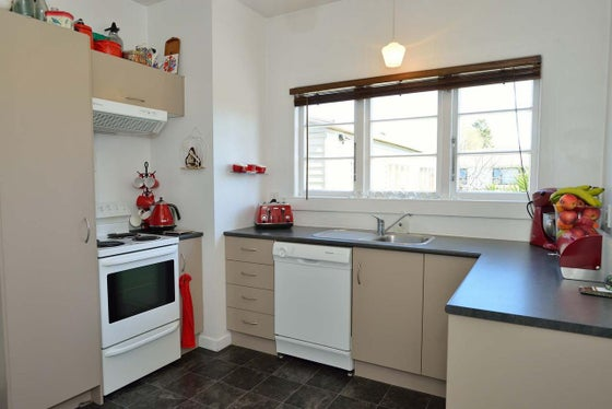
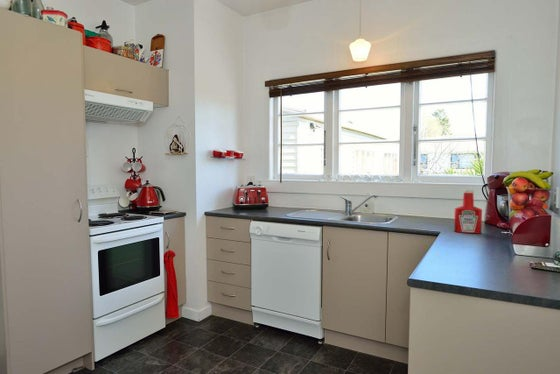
+ soap bottle [453,189,483,235]
